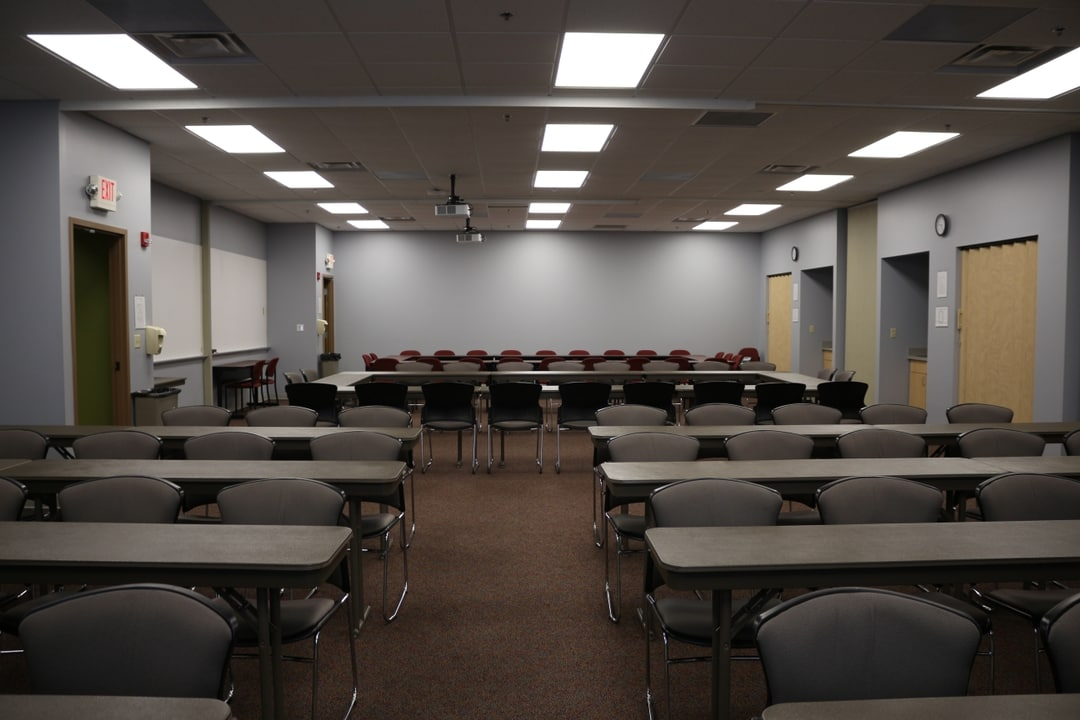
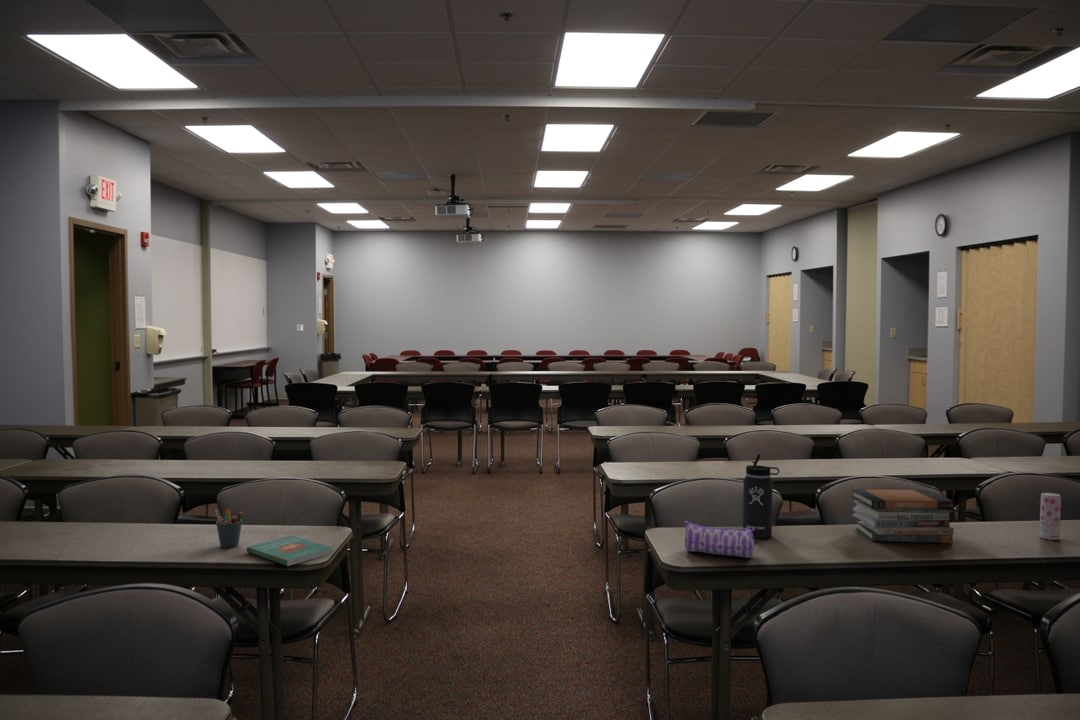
+ pencil case [683,520,758,559]
+ beverage can [1038,492,1062,541]
+ book stack [850,488,956,544]
+ thermos bottle [742,453,780,540]
+ pen holder [214,508,244,549]
+ book [246,535,333,567]
